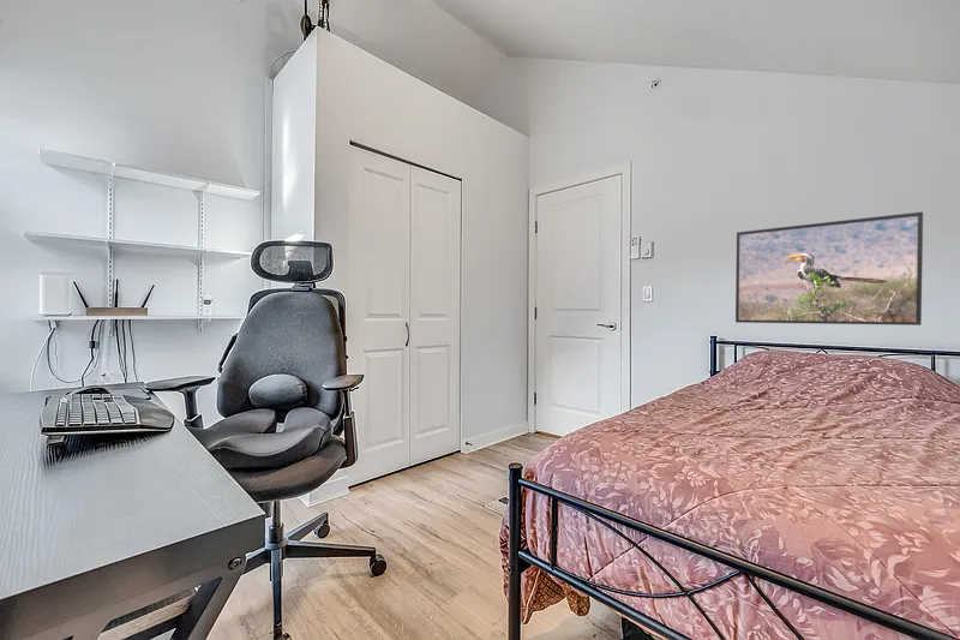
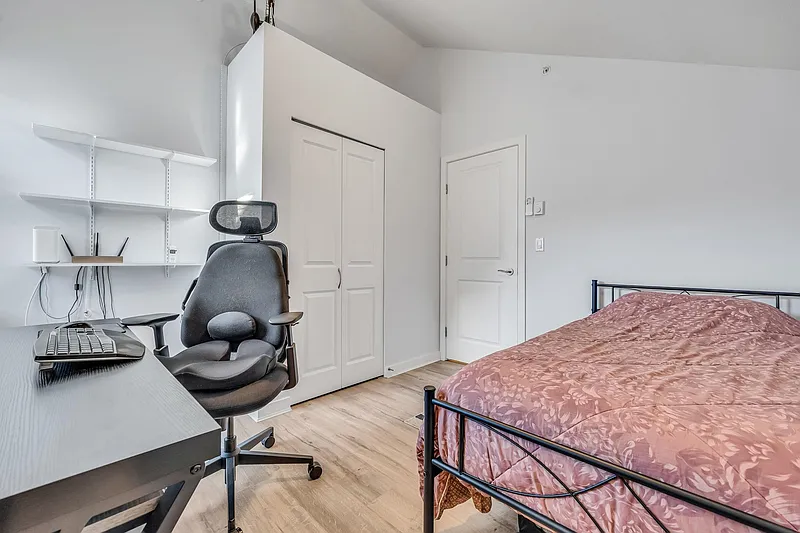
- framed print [734,210,924,327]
